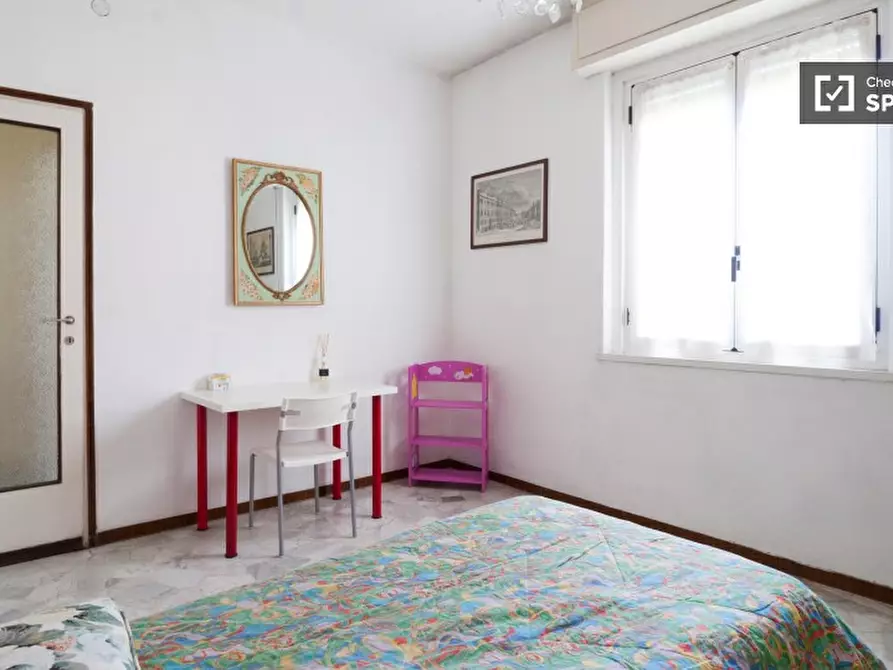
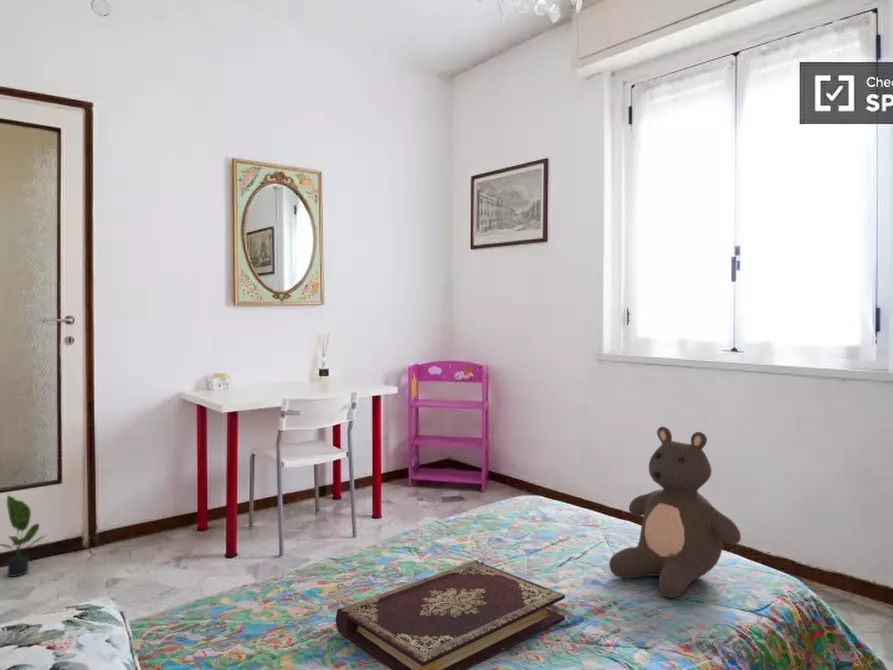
+ book [335,559,566,670]
+ teddy bear [608,425,742,599]
+ potted plant [0,494,47,578]
